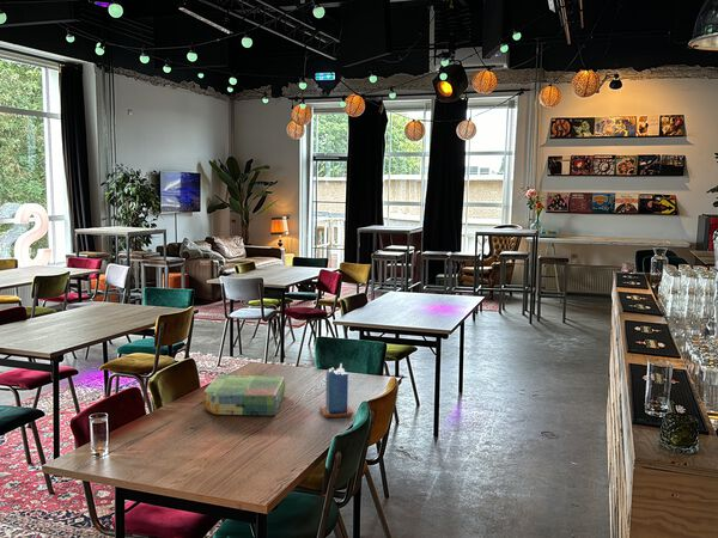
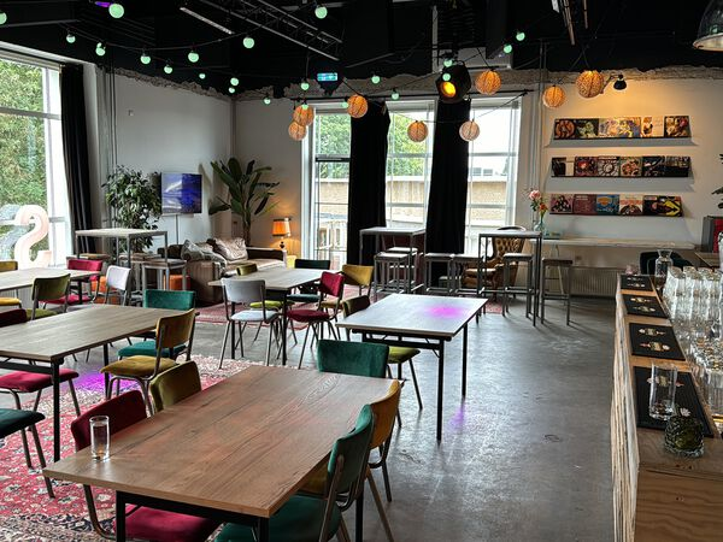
- board game [202,374,286,416]
- candle [318,362,354,420]
